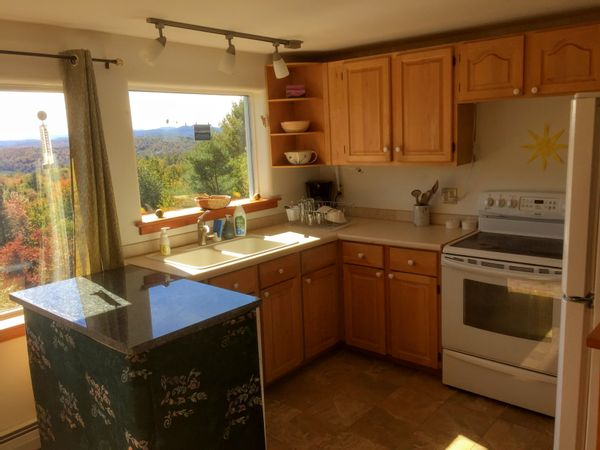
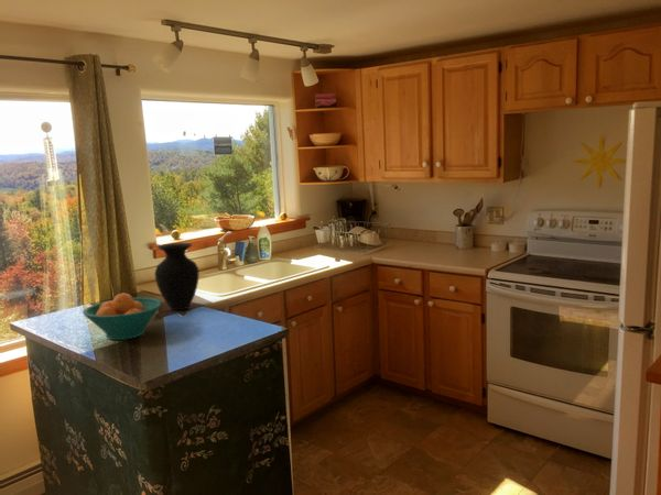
+ fruit bowl [82,293,163,341]
+ vase [153,242,199,311]
